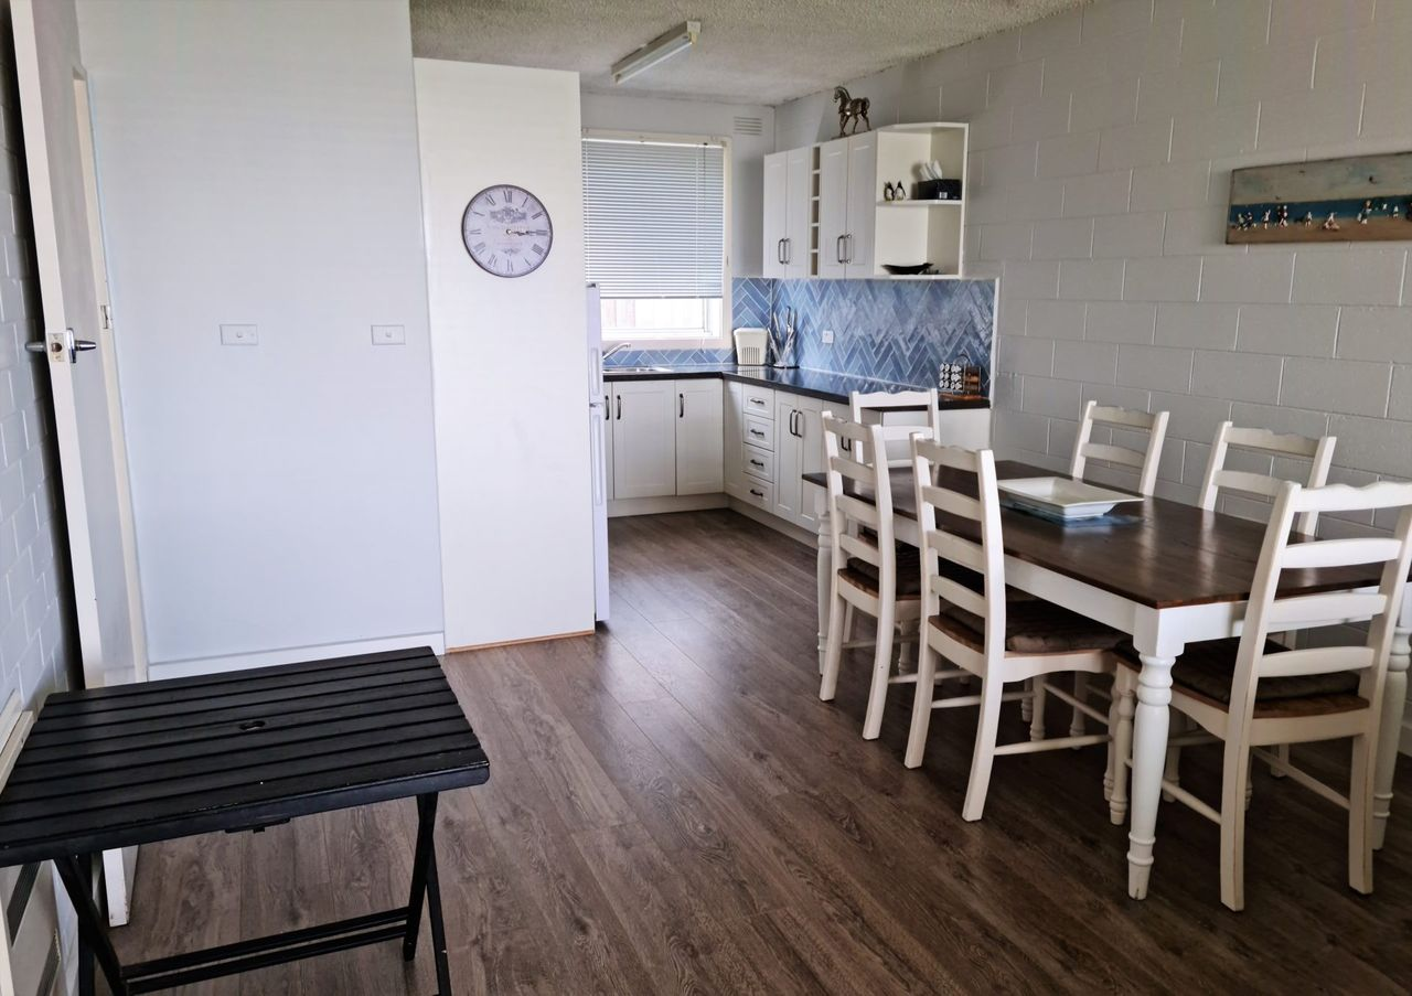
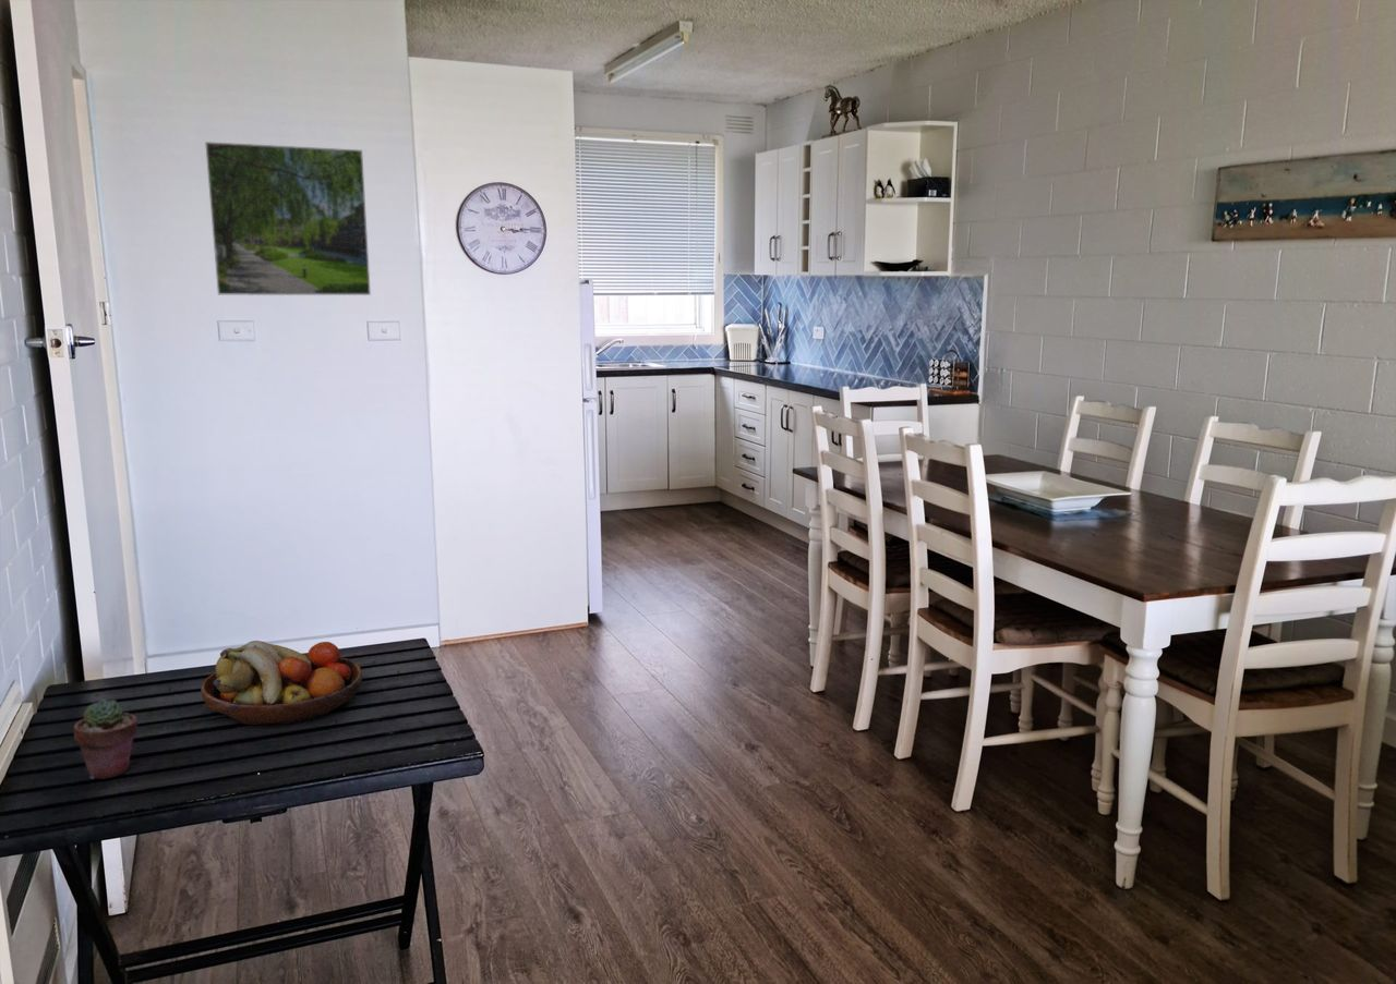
+ potted succulent [73,698,139,780]
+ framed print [204,141,372,296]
+ fruit bowl [201,640,363,726]
